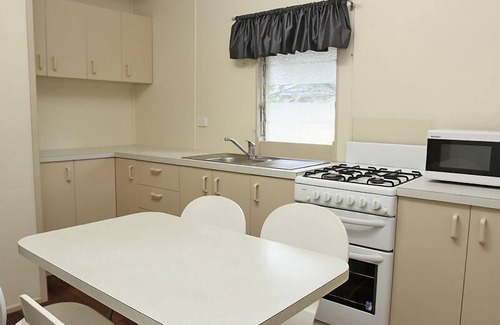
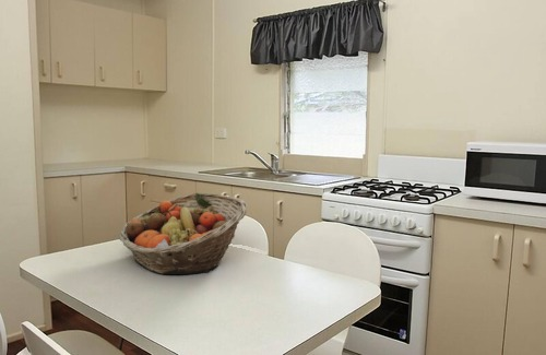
+ fruit basket [118,192,249,275]
